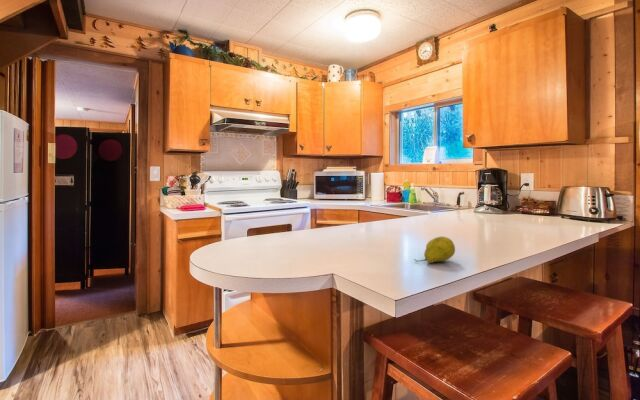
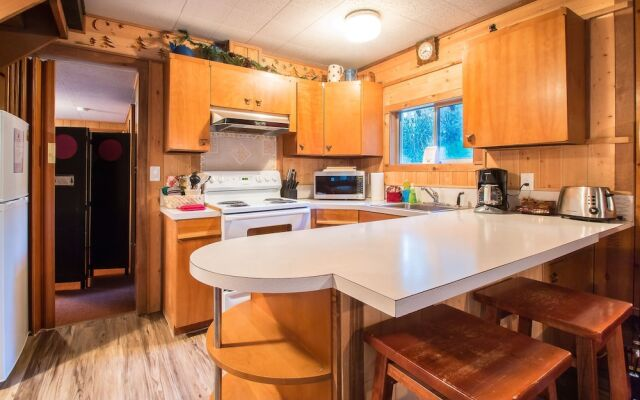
- fruit [413,236,456,264]
